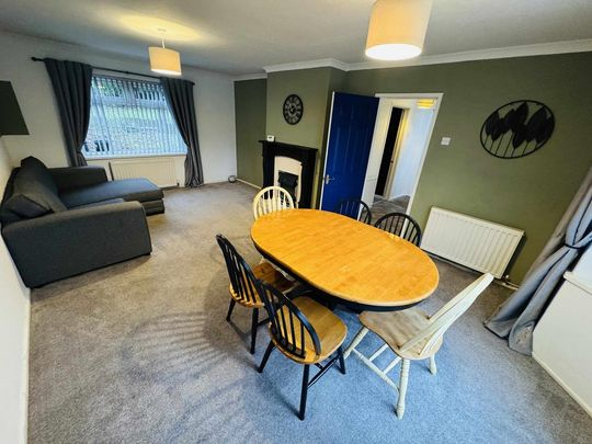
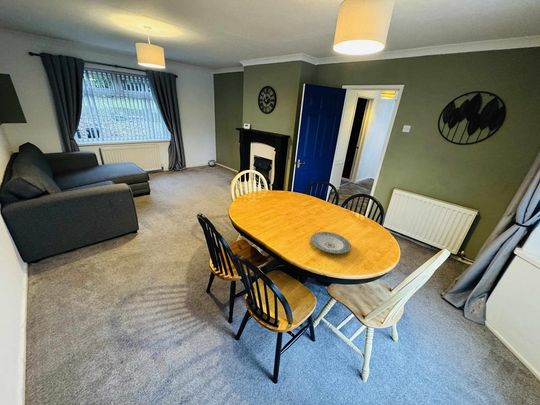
+ plate [310,231,352,254]
